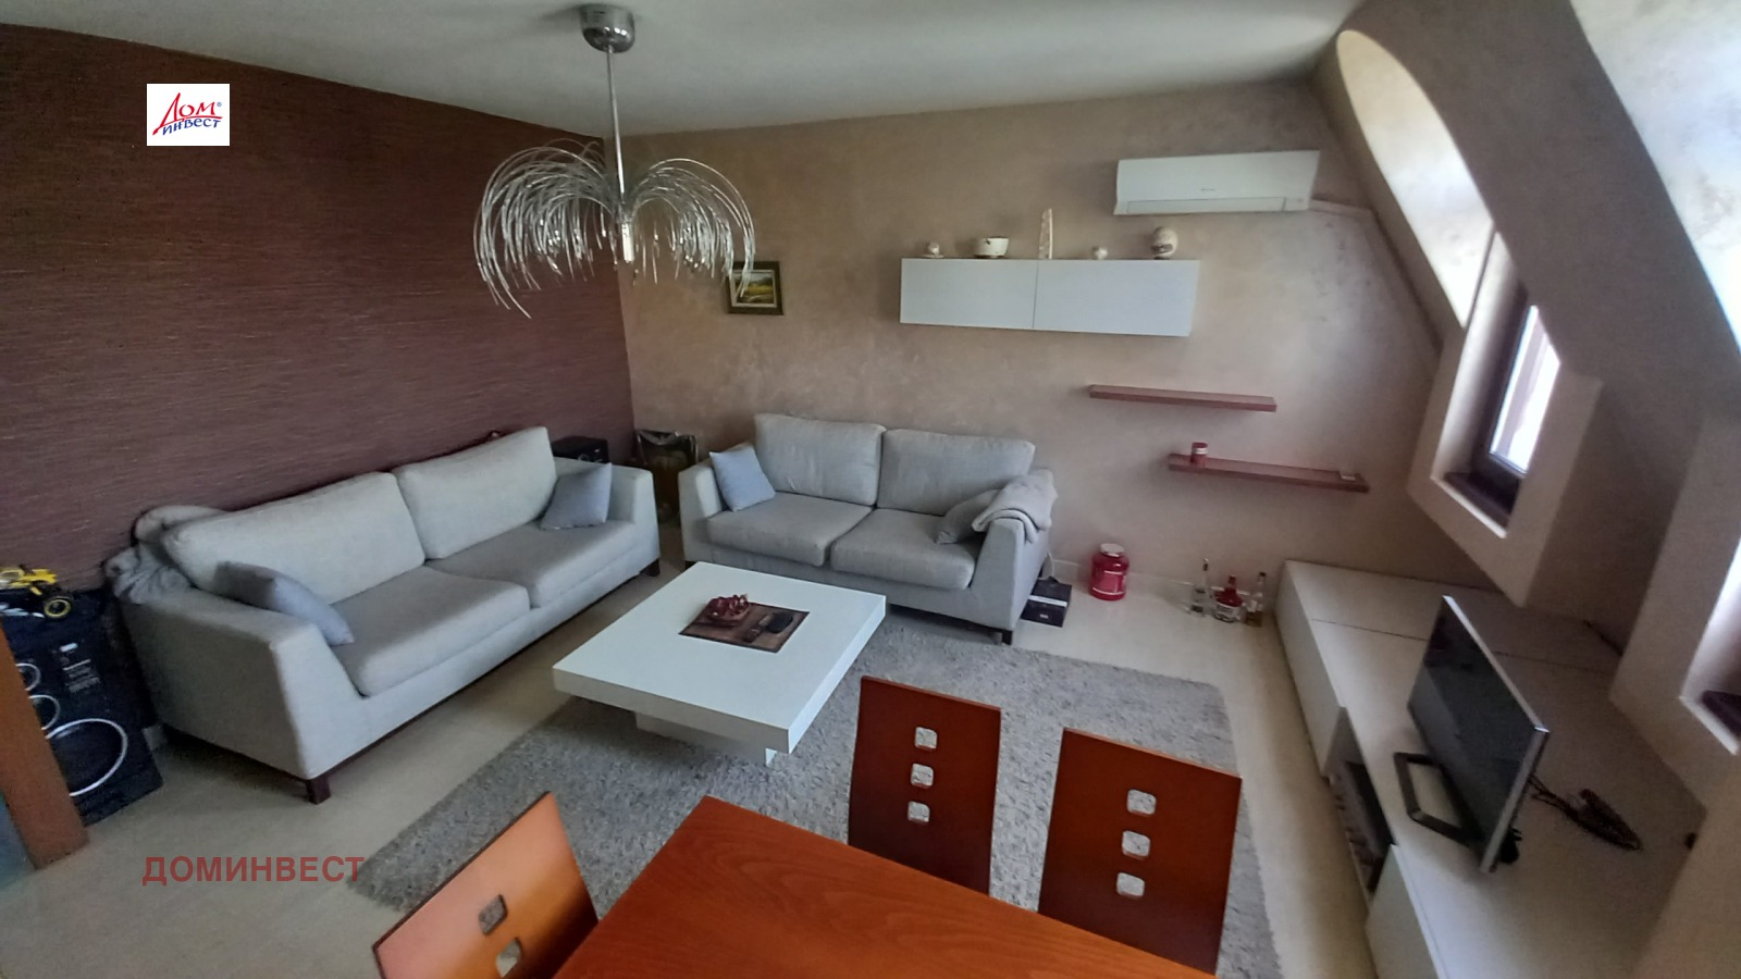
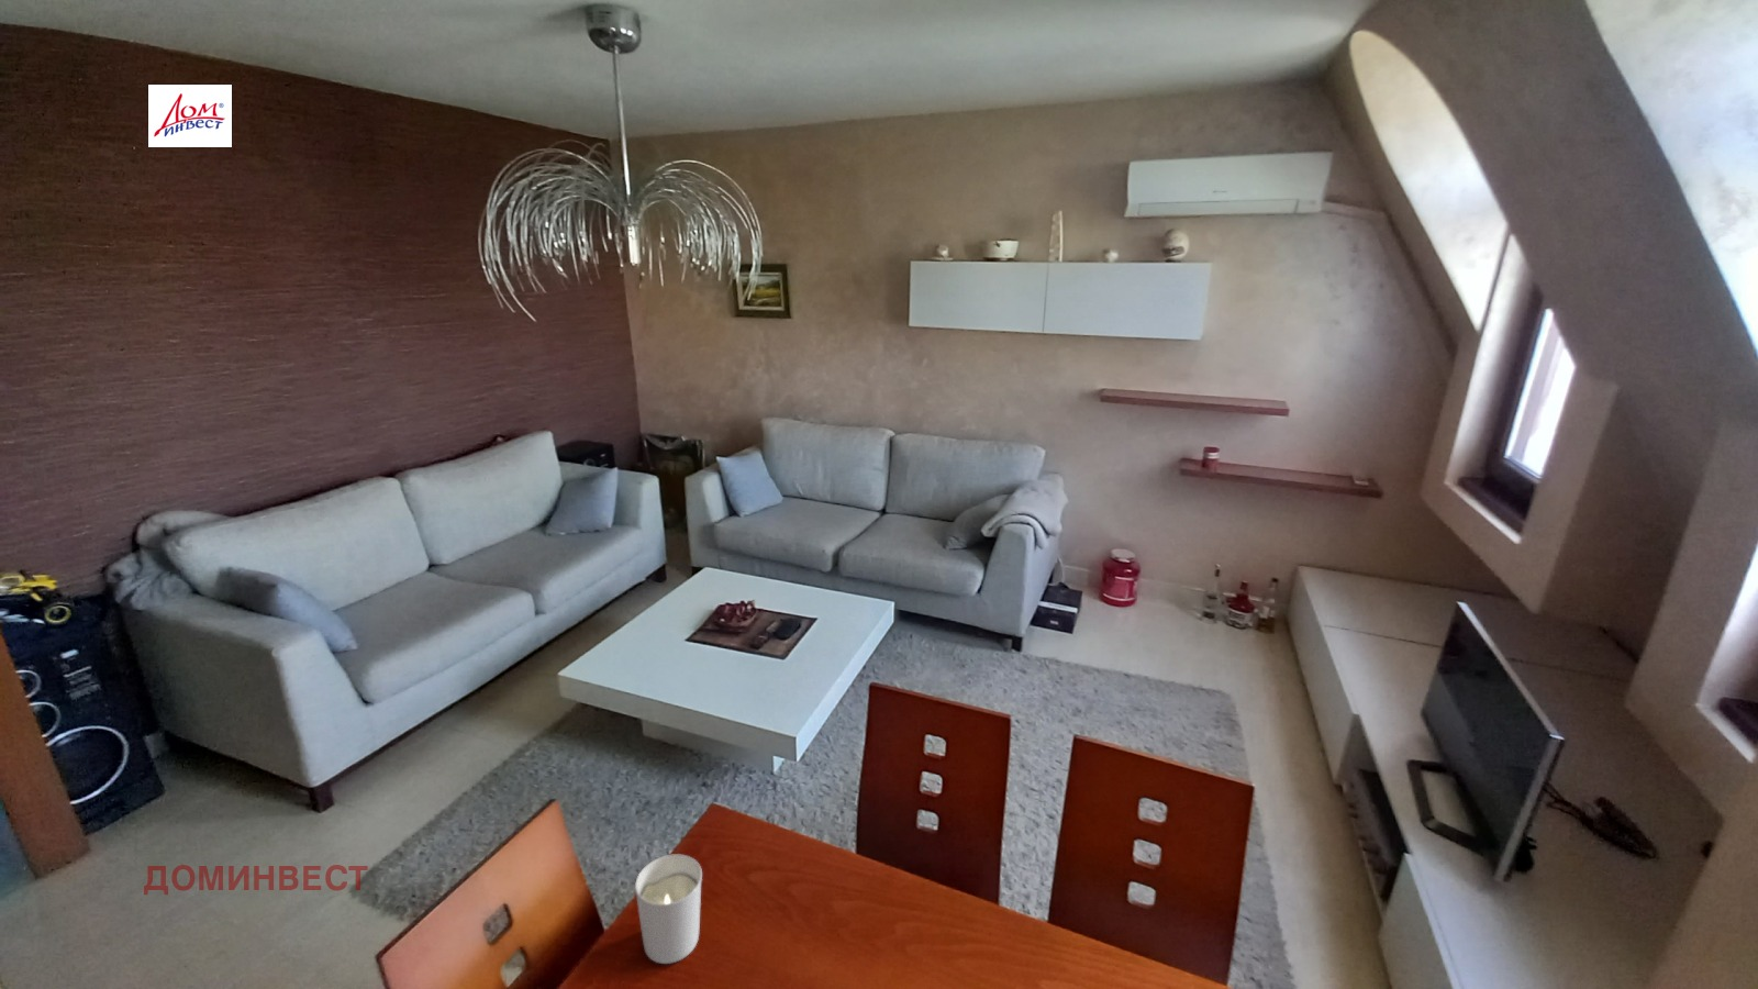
+ candle holder [634,853,703,965]
